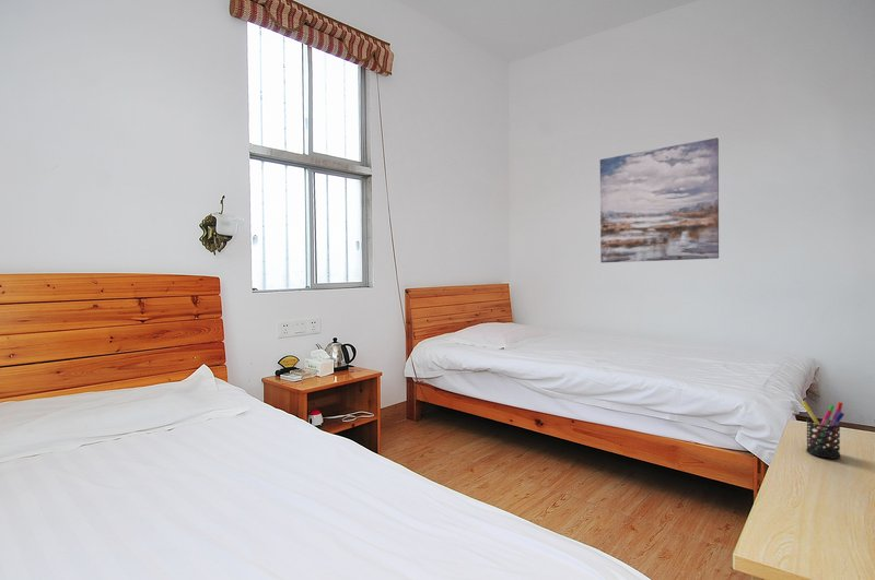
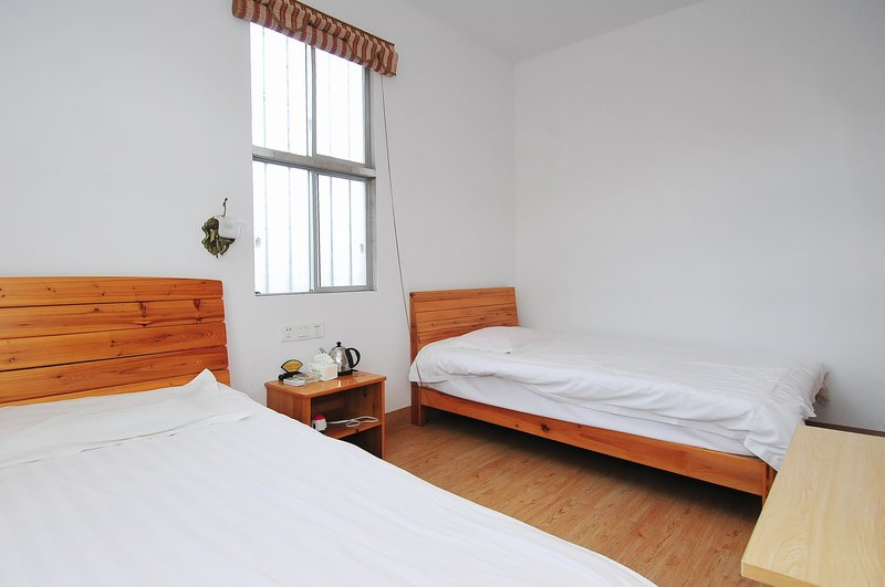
- wall art [599,137,720,263]
- pen holder [801,400,845,460]
